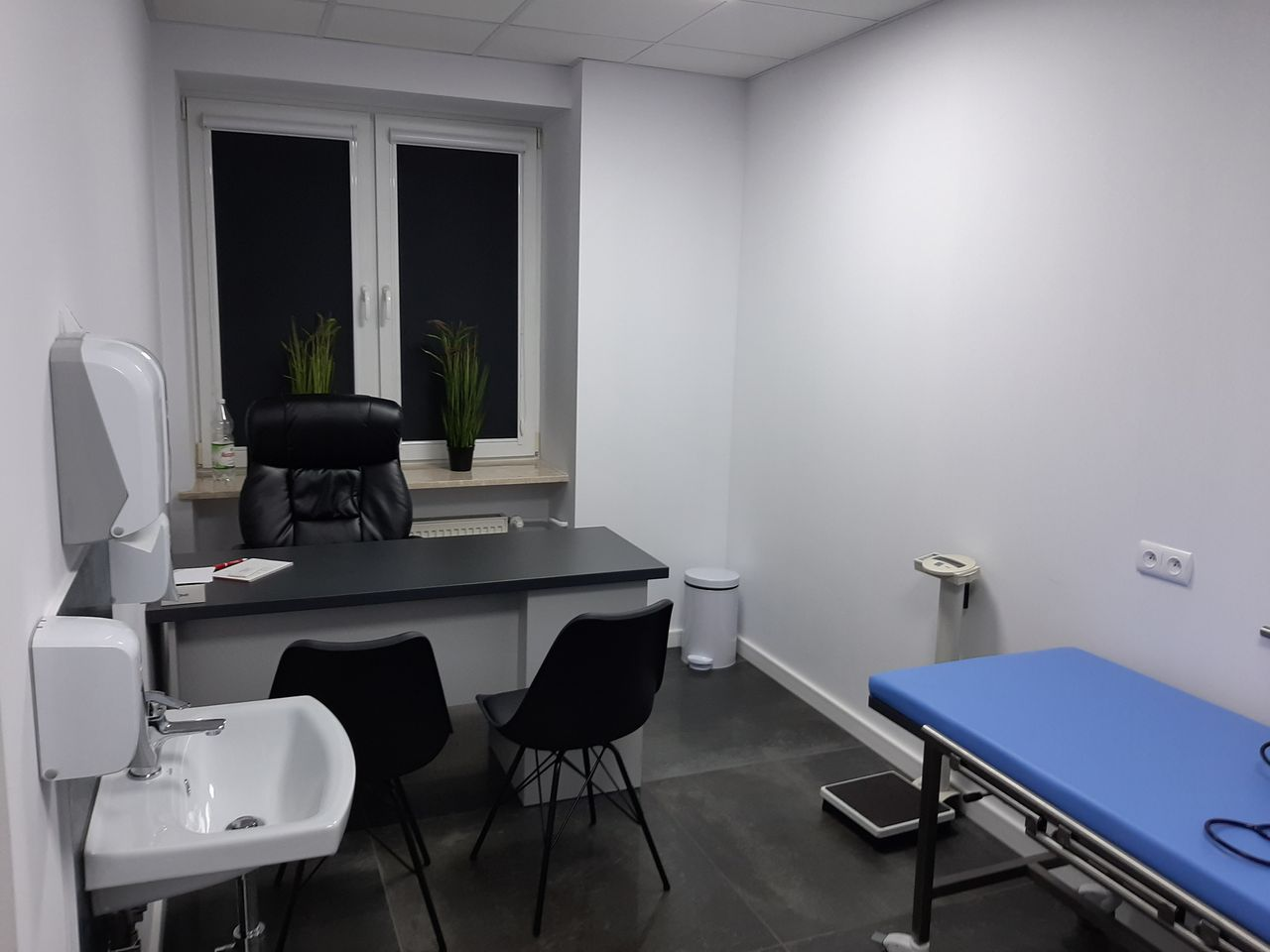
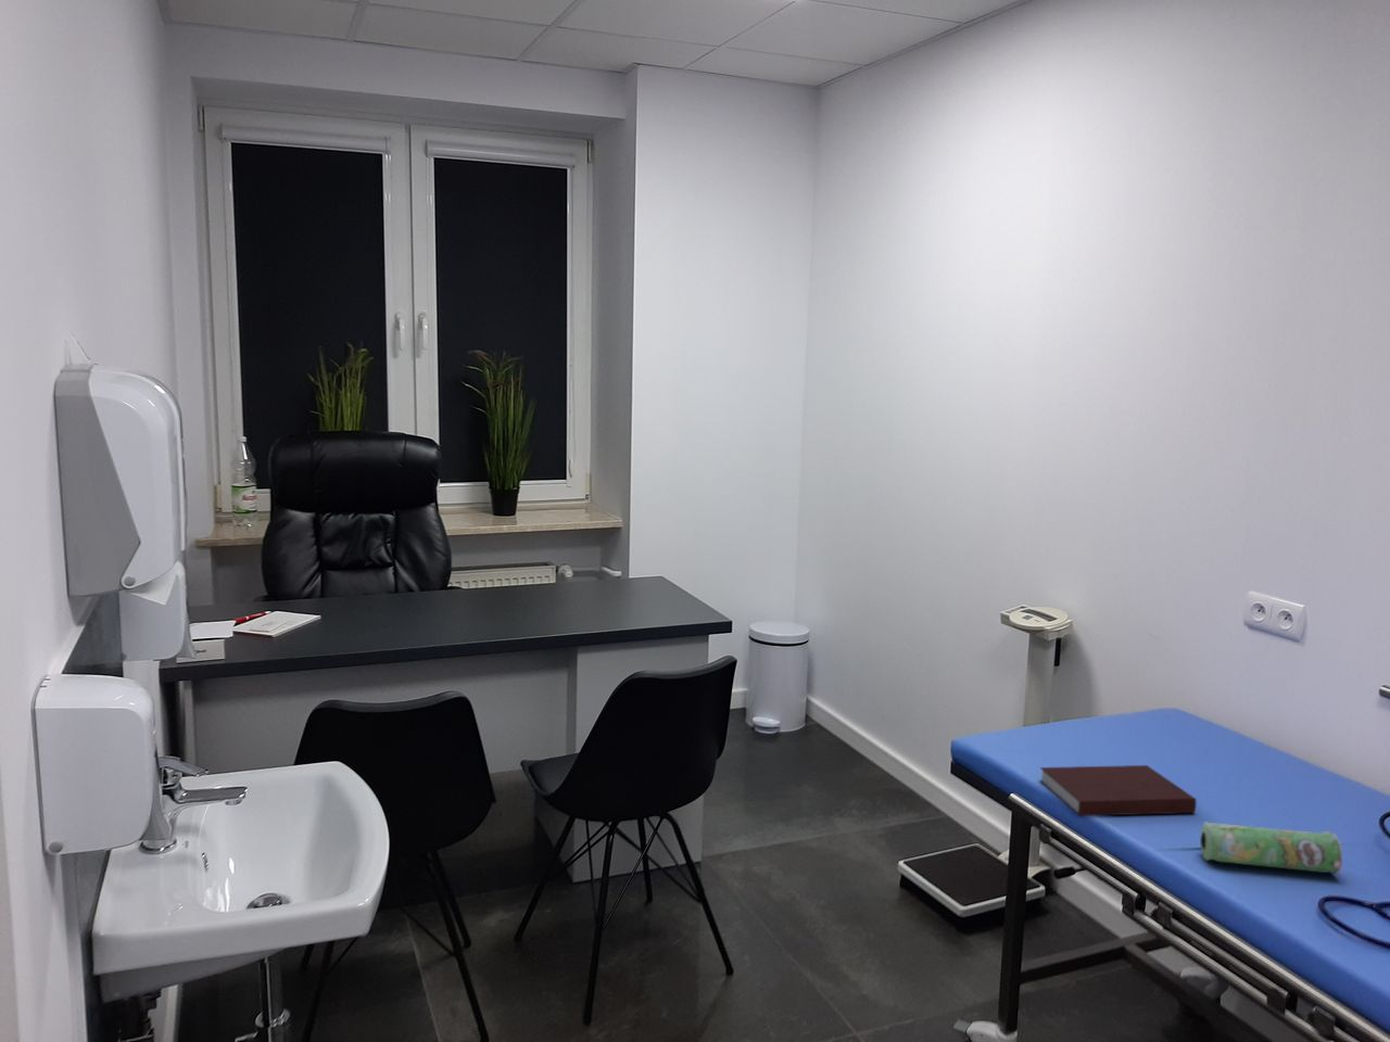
+ notebook [1039,764,1197,818]
+ paper towel roll [1198,822,1343,875]
